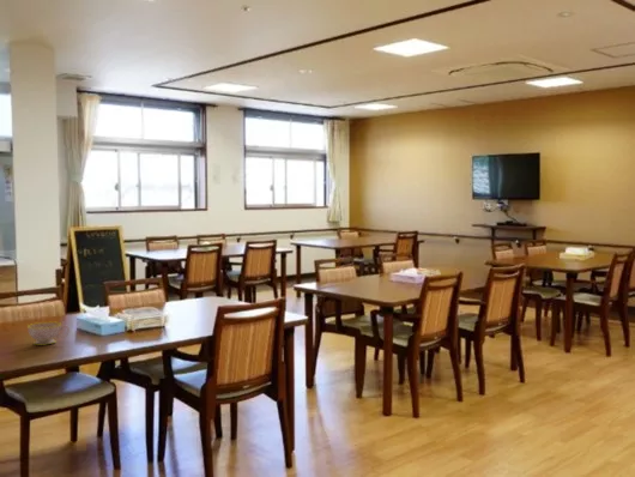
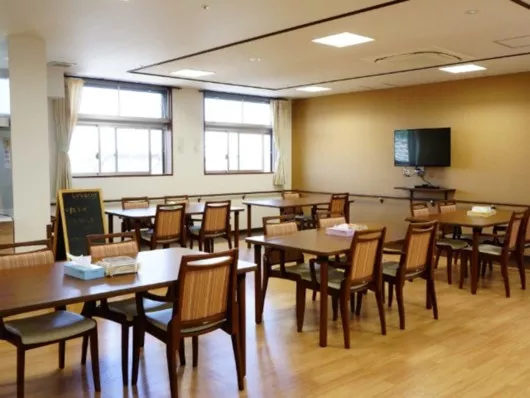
- teacup [26,321,71,345]
